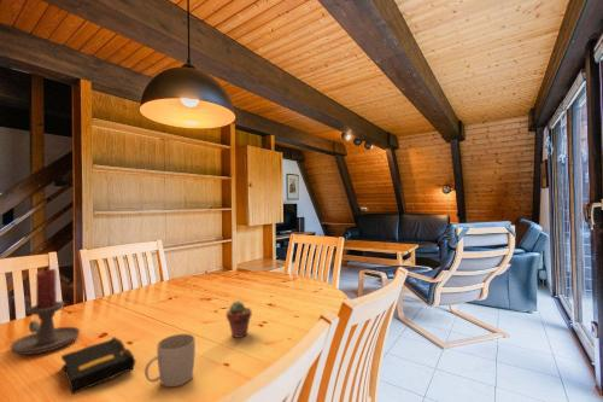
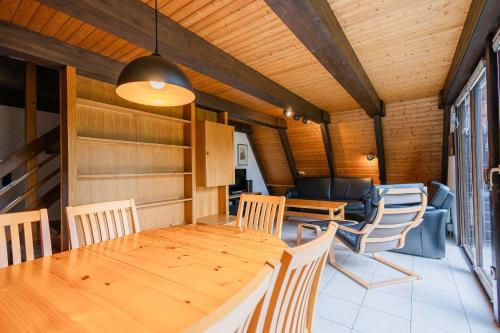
- potted succulent [226,301,253,339]
- book [60,336,137,396]
- mug [144,333,197,388]
- candle holder [8,268,81,356]
